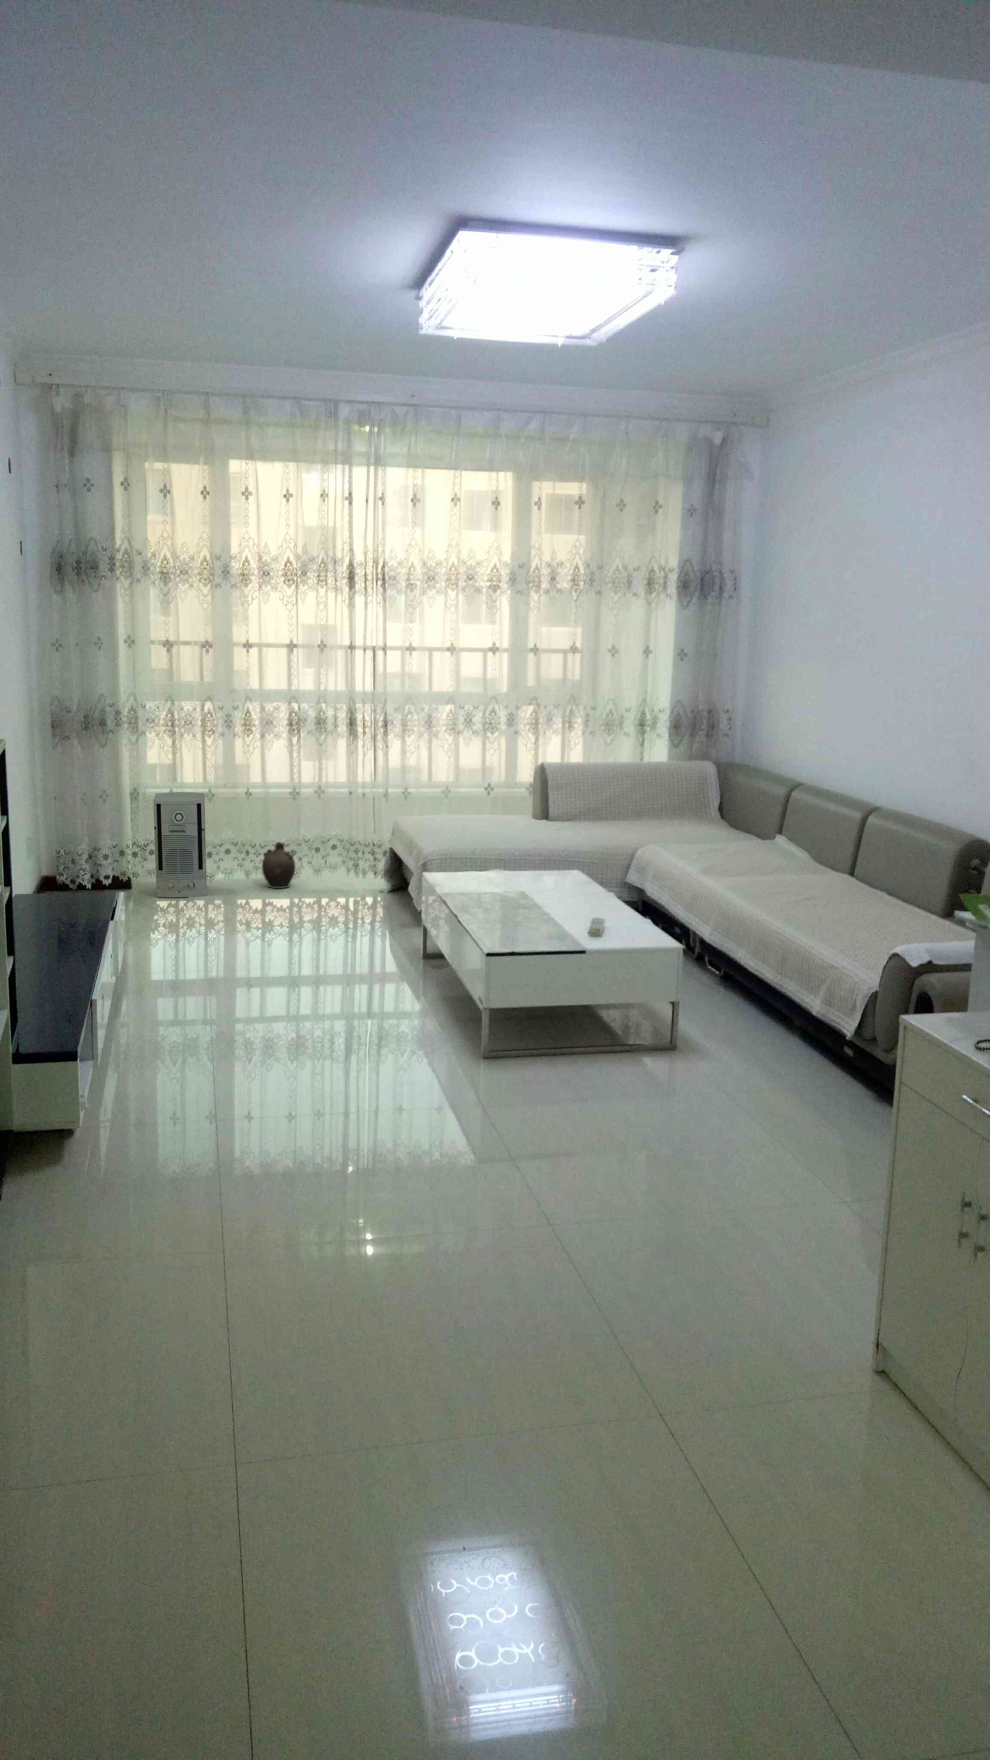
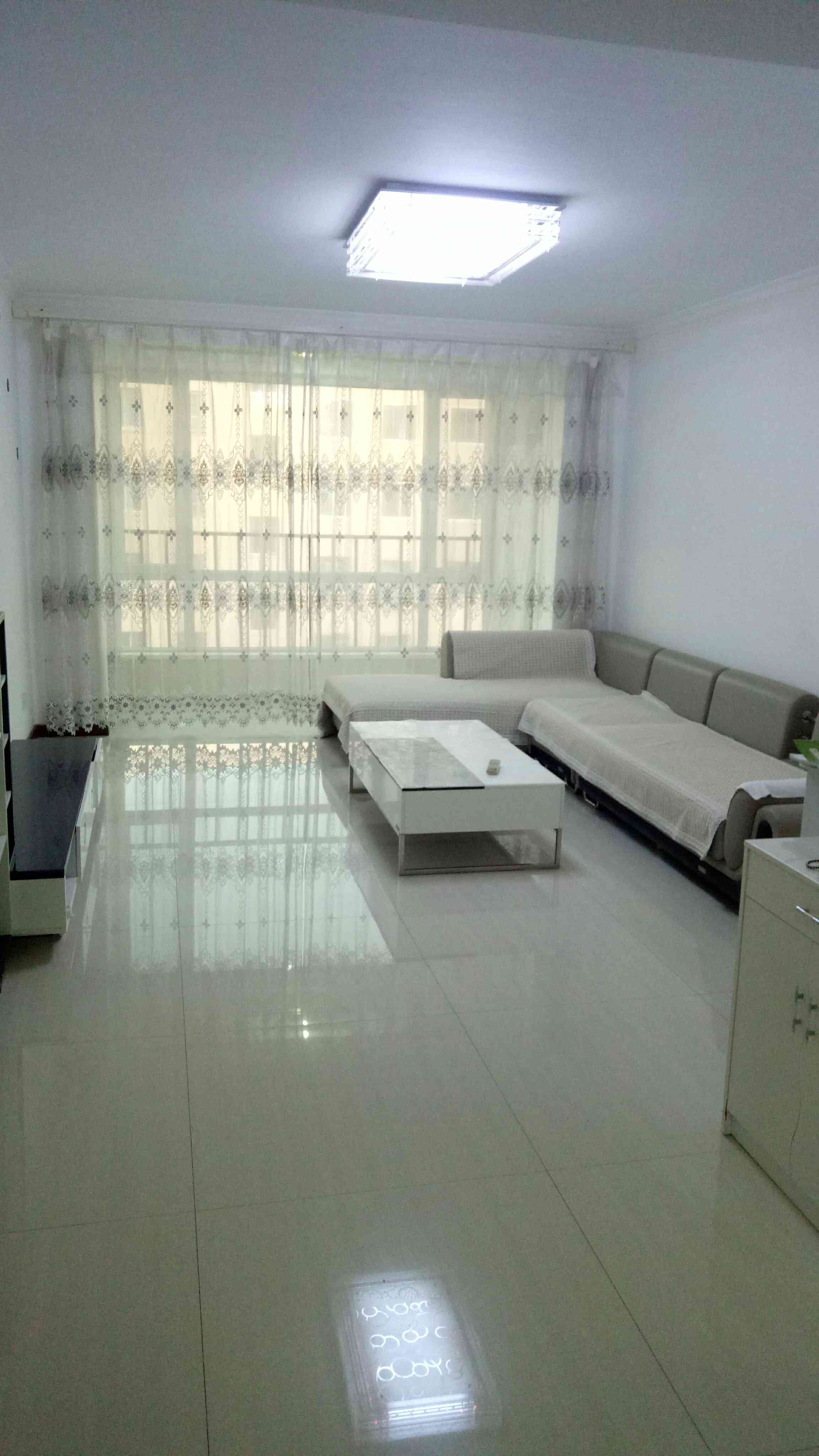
- air purifier [154,792,207,898]
- ceramic jug [261,841,296,888]
